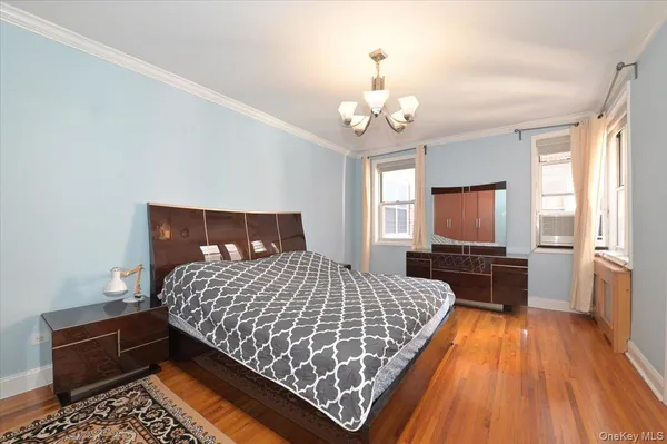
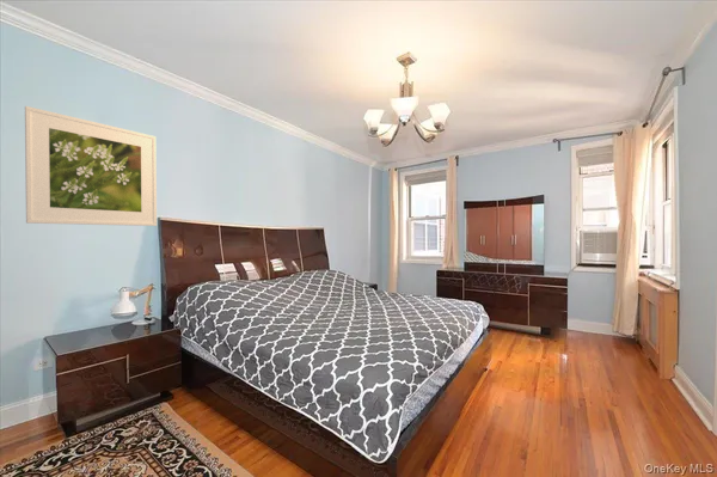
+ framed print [24,105,158,227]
